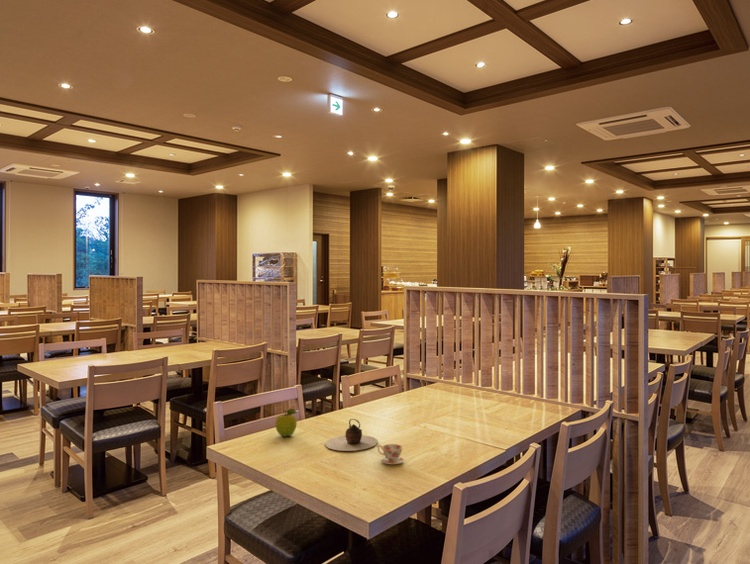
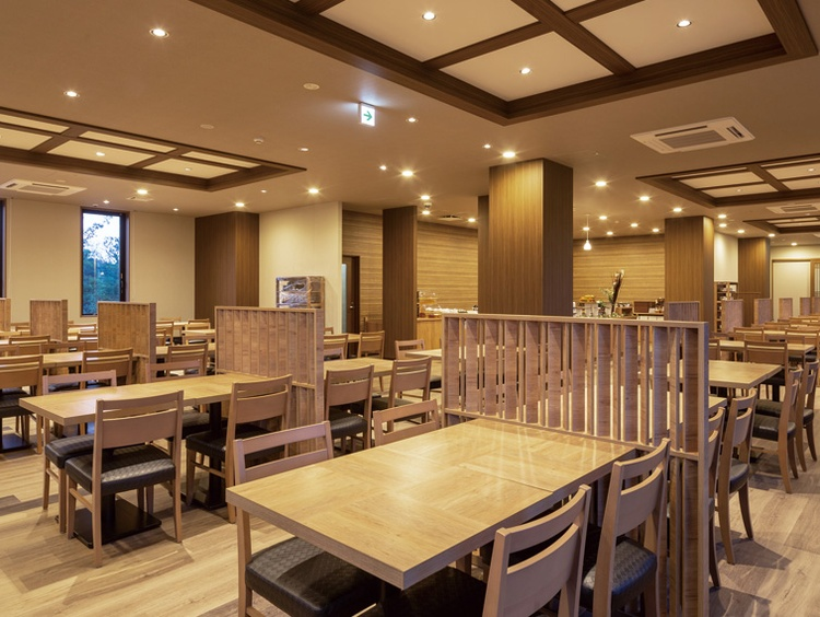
- fruit [275,408,298,438]
- teacup [376,443,405,465]
- teapot [324,418,378,452]
